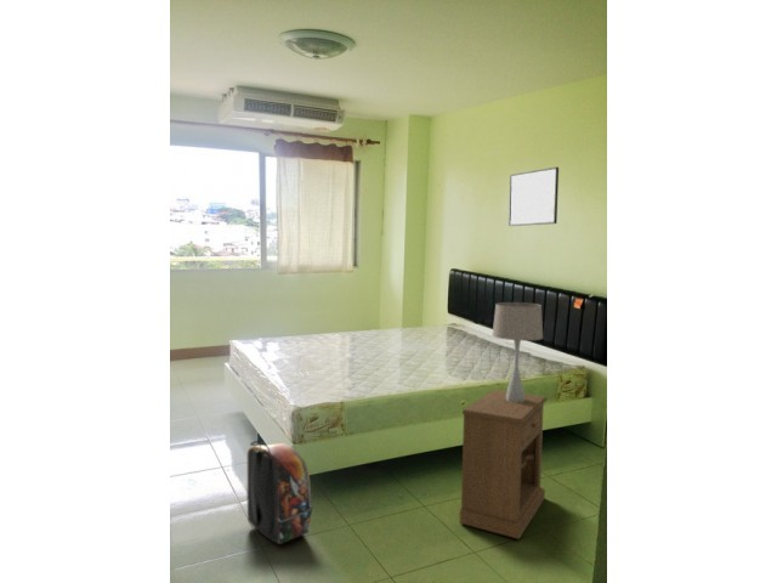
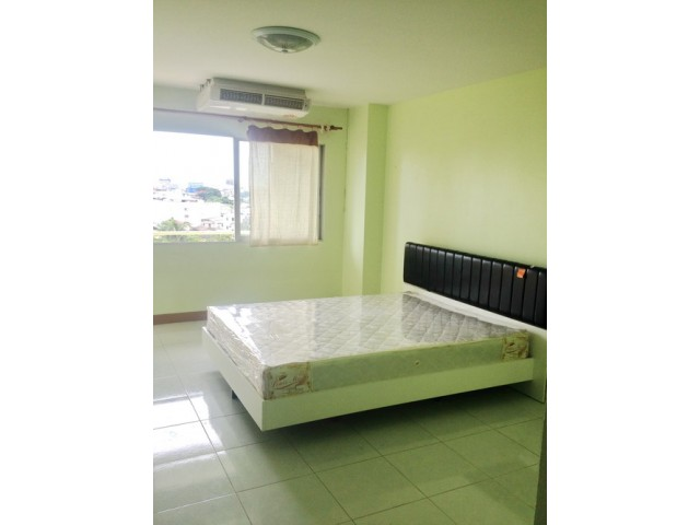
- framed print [507,166,560,227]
- table lamp [490,301,544,402]
- backpack [245,440,314,545]
- nightstand [459,389,549,540]
